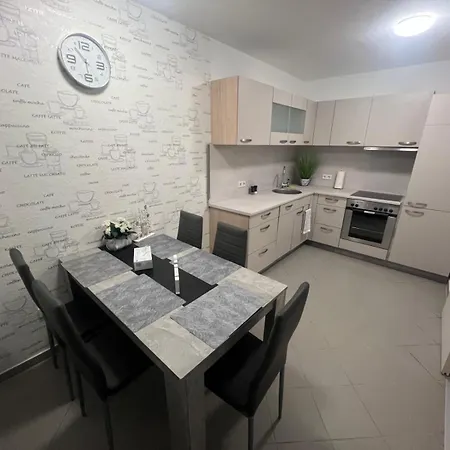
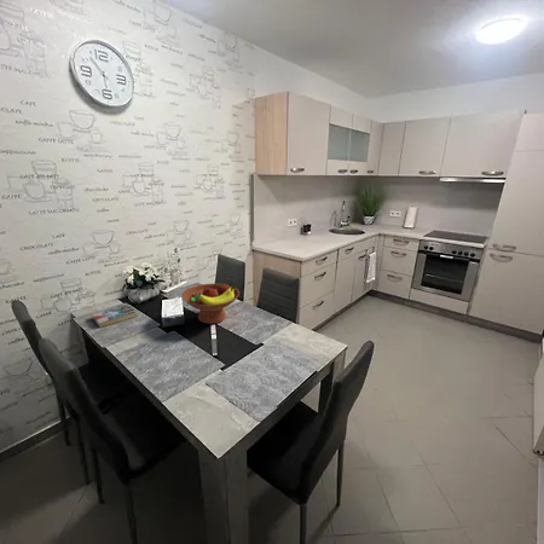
+ fruit bowl [180,282,241,325]
+ book [91,303,139,329]
